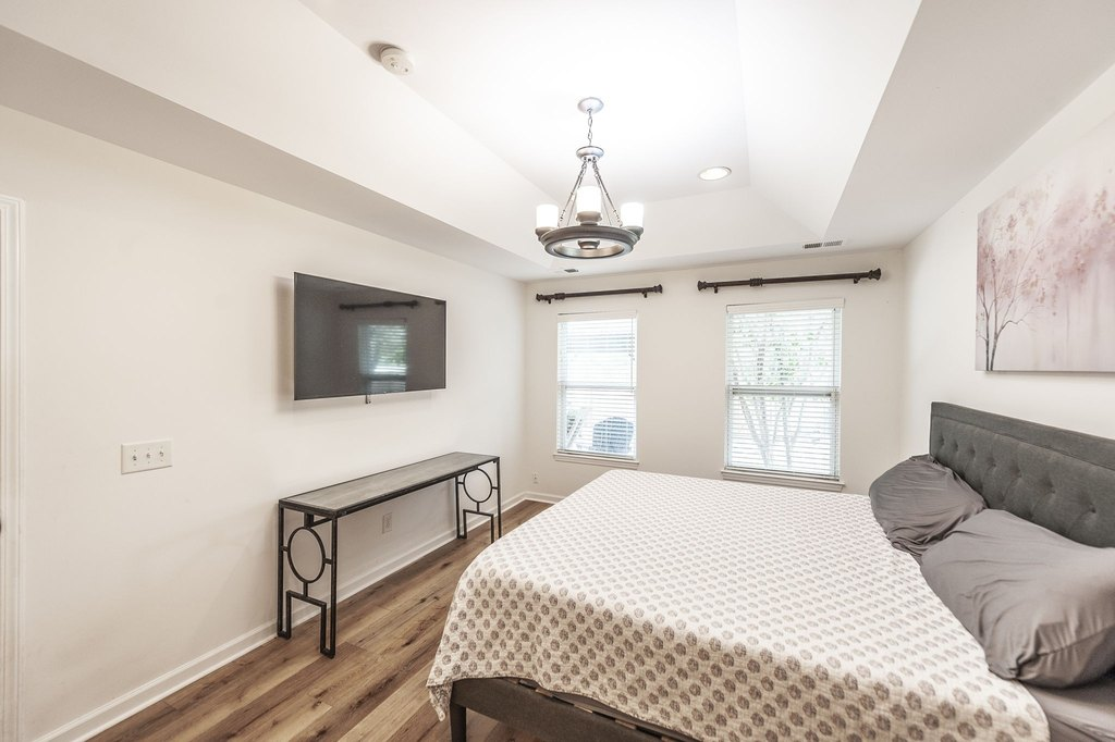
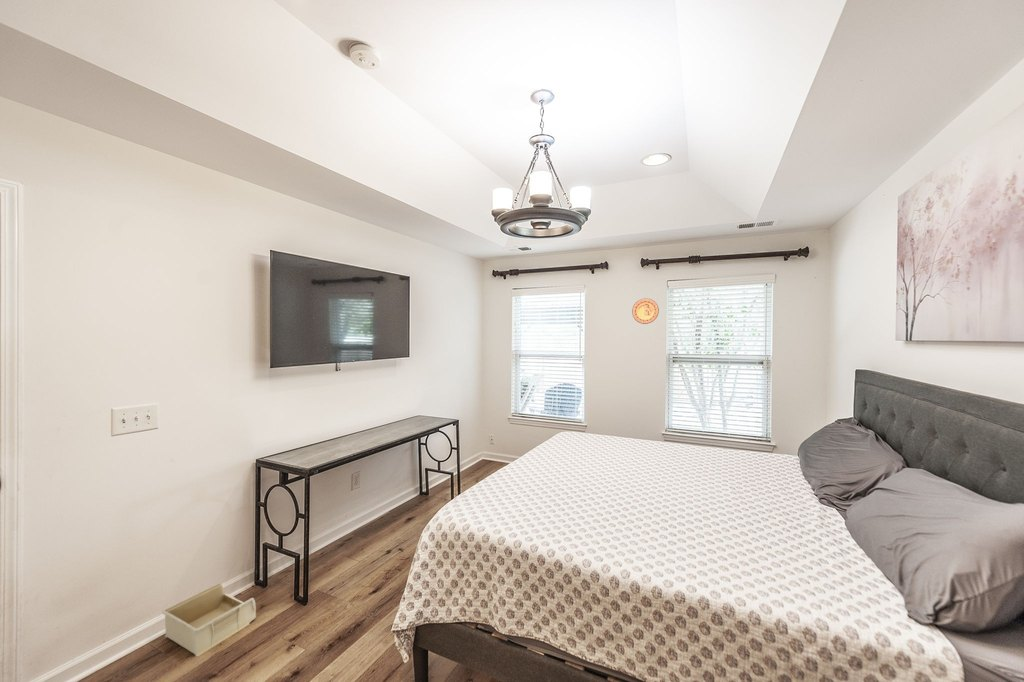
+ storage bin [161,582,257,658]
+ decorative plate [631,298,660,325]
